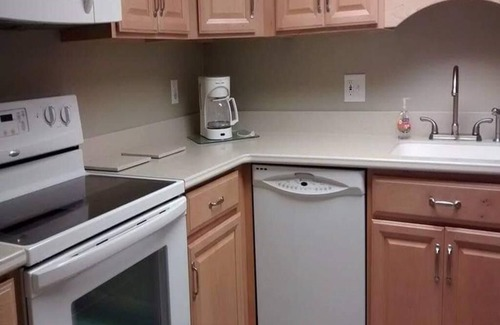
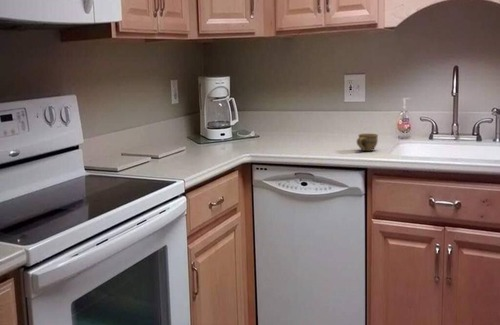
+ cup [356,133,379,152]
